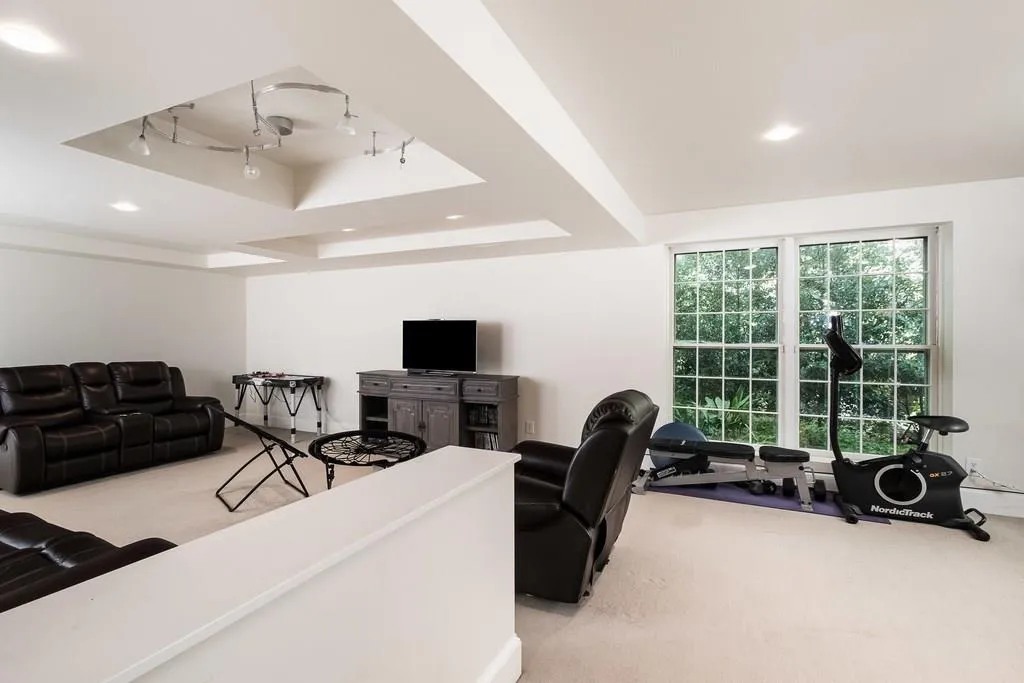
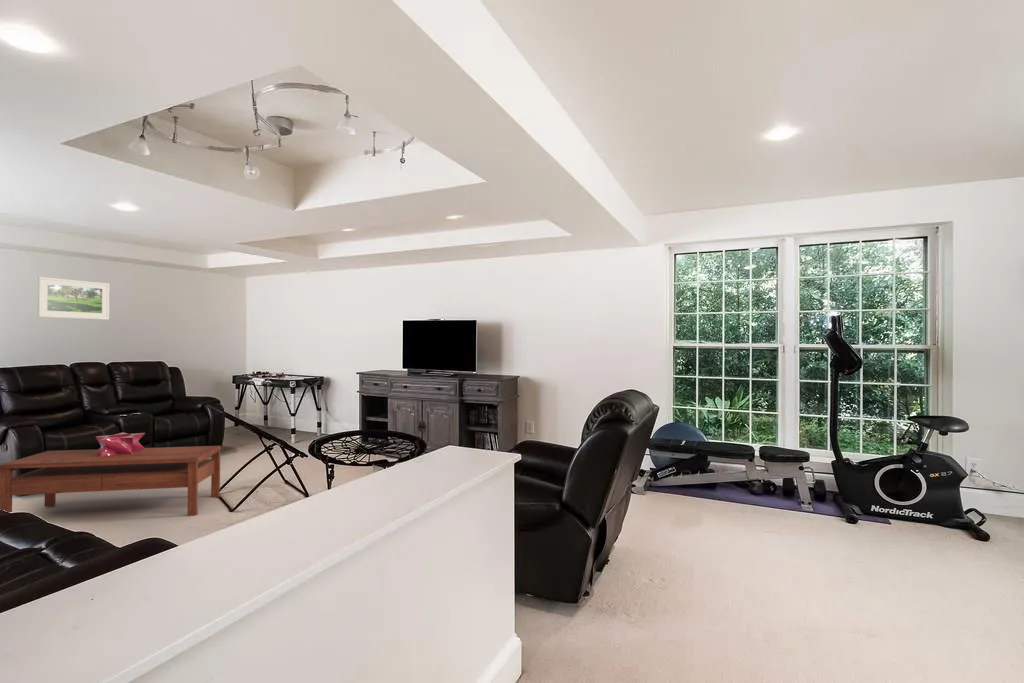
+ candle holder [95,432,146,457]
+ coffee table [0,445,222,517]
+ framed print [37,276,111,321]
